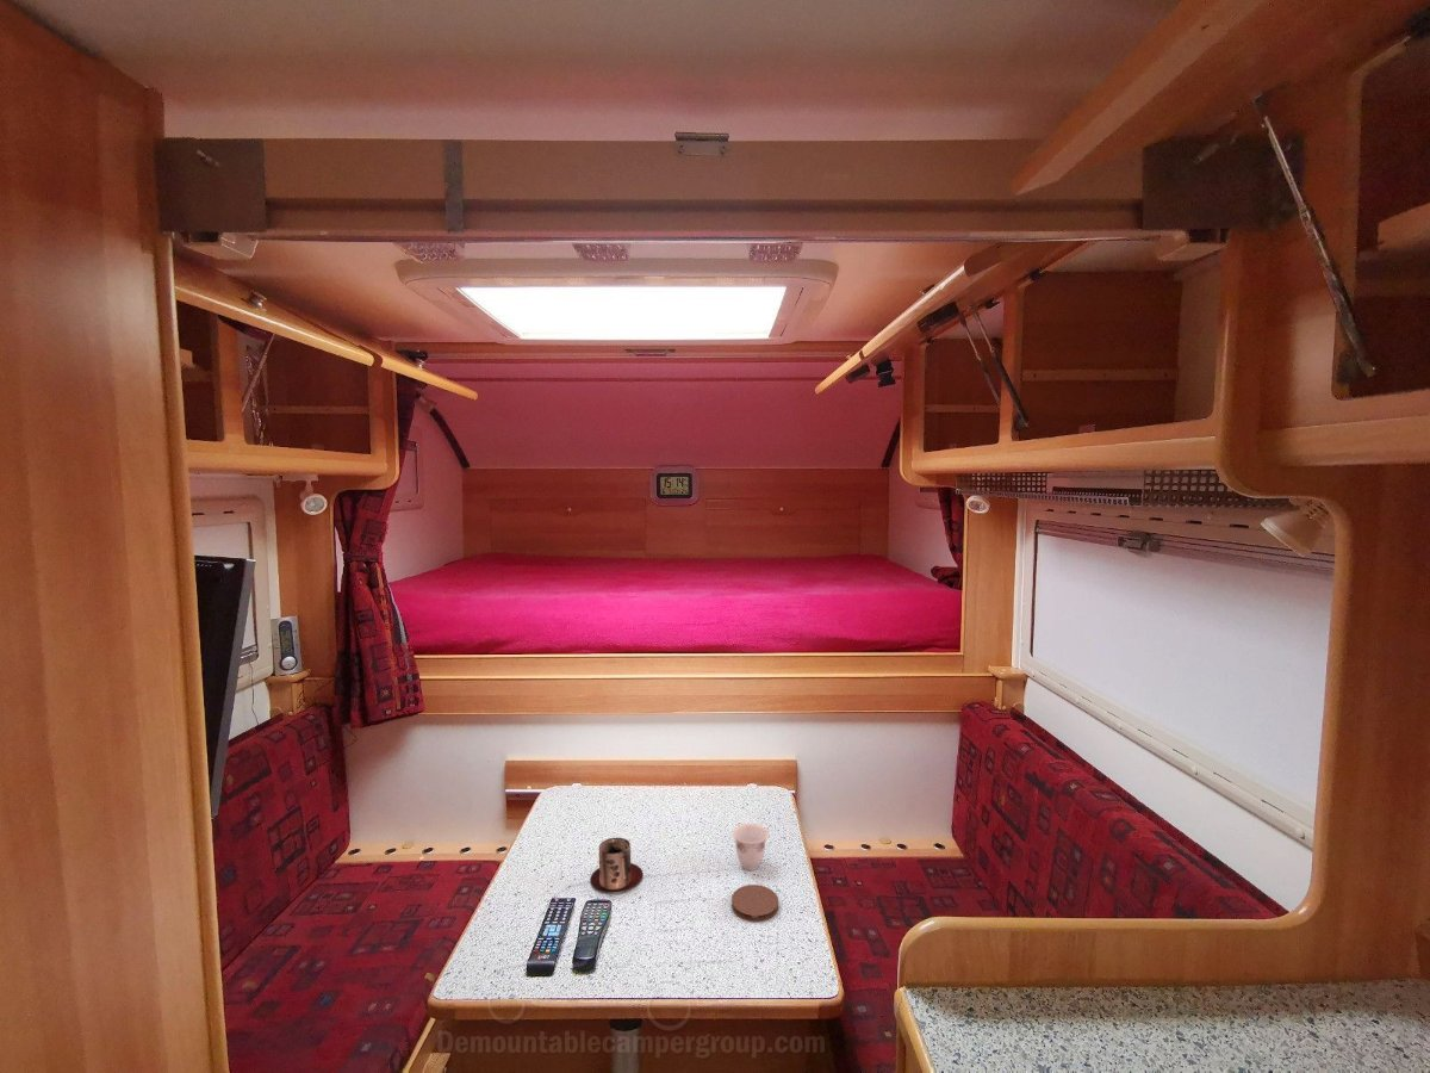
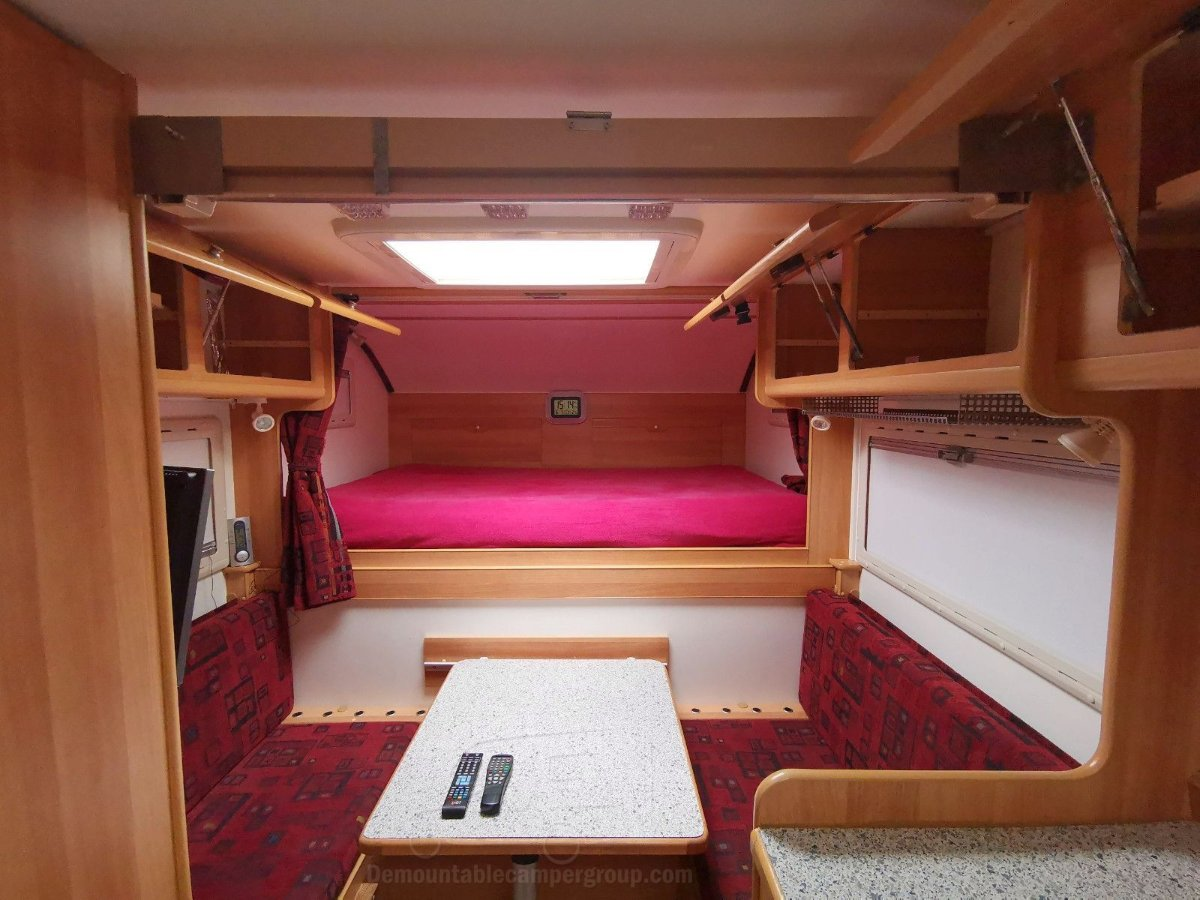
- coaster [730,883,779,923]
- mug [589,837,644,893]
- teacup [732,823,770,872]
